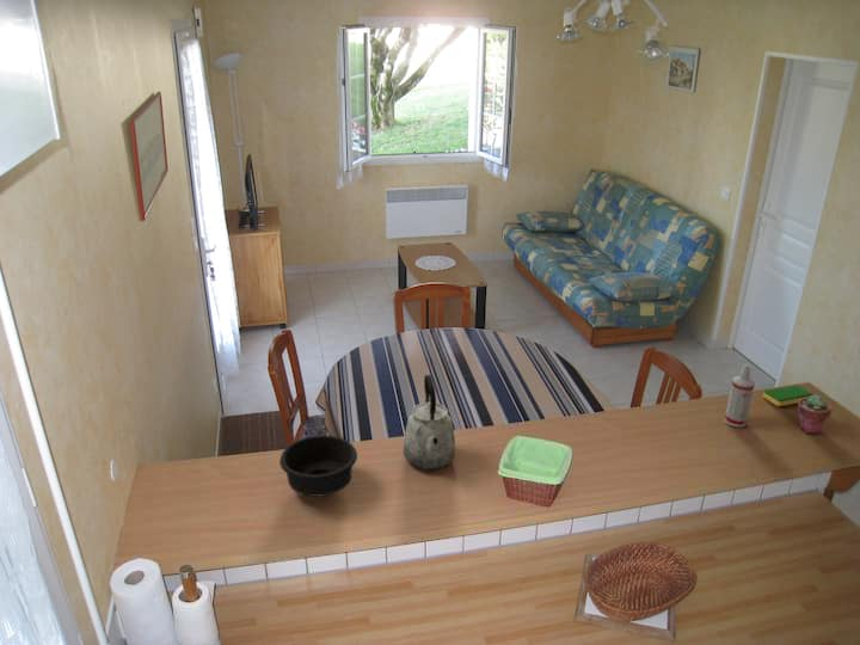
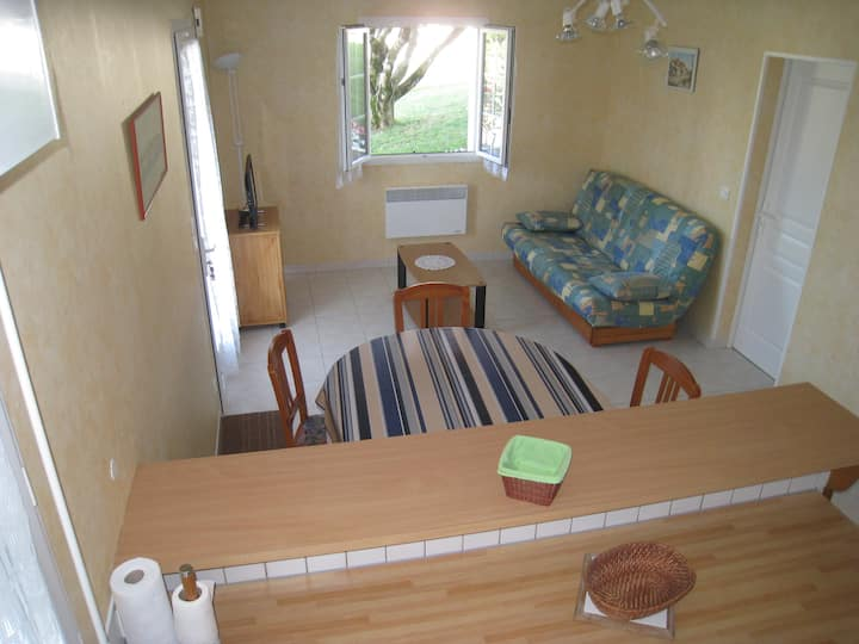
- spray bottle [724,362,756,429]
- potted succulent [797,393,833,435]
- dish sponge [762,383,813,407]
- kettle [403,374,456,471]
- bowl [278,434,358,498]
